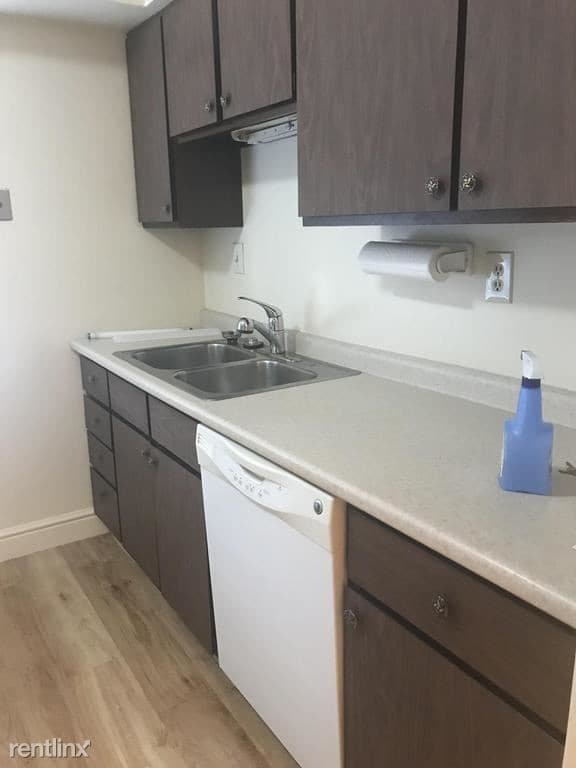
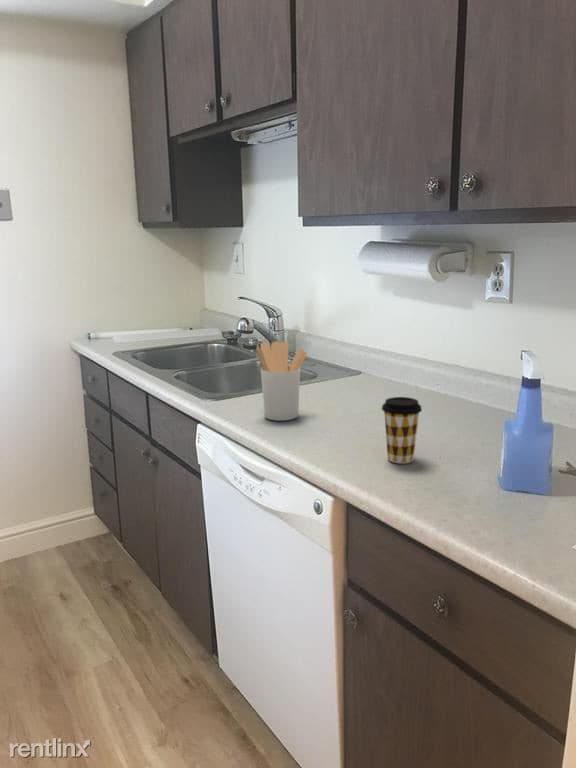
+ coffee cup [381,396,423,464]
+ utensil holder [256,340,308,422]
